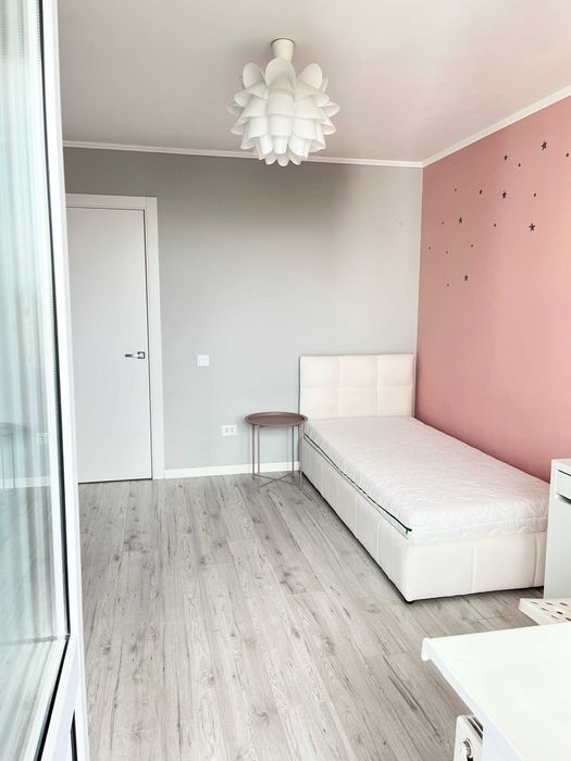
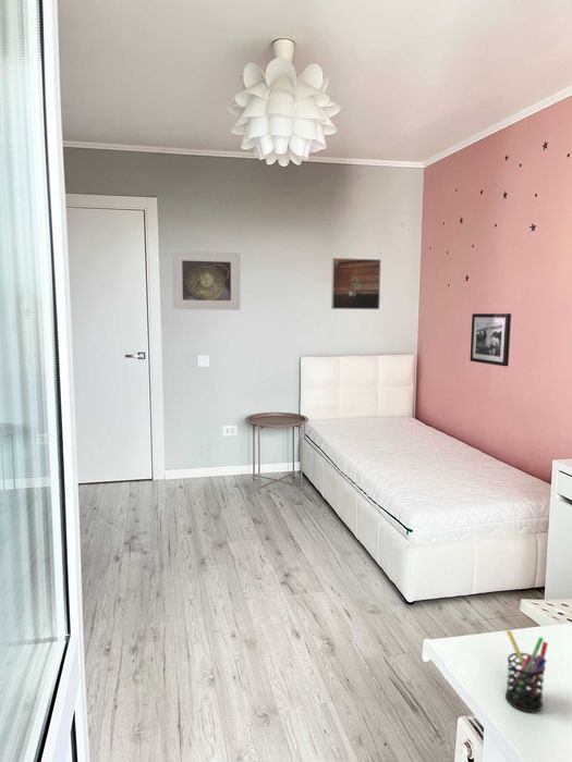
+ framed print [171,249,241,311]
+ picture frame [468,312,512,367]
+ pen holder [504,628,549,713]
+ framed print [330,257,382,310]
